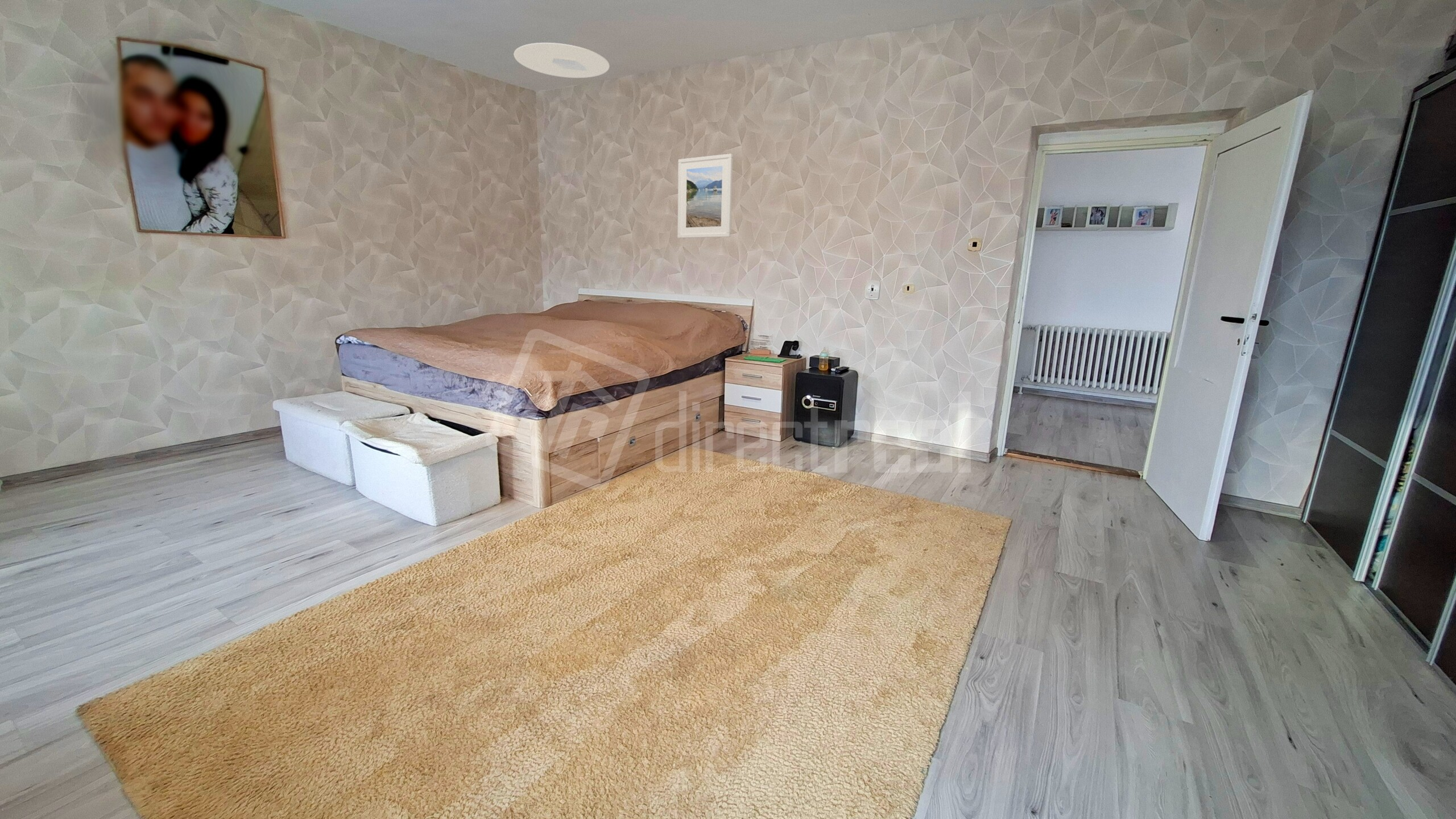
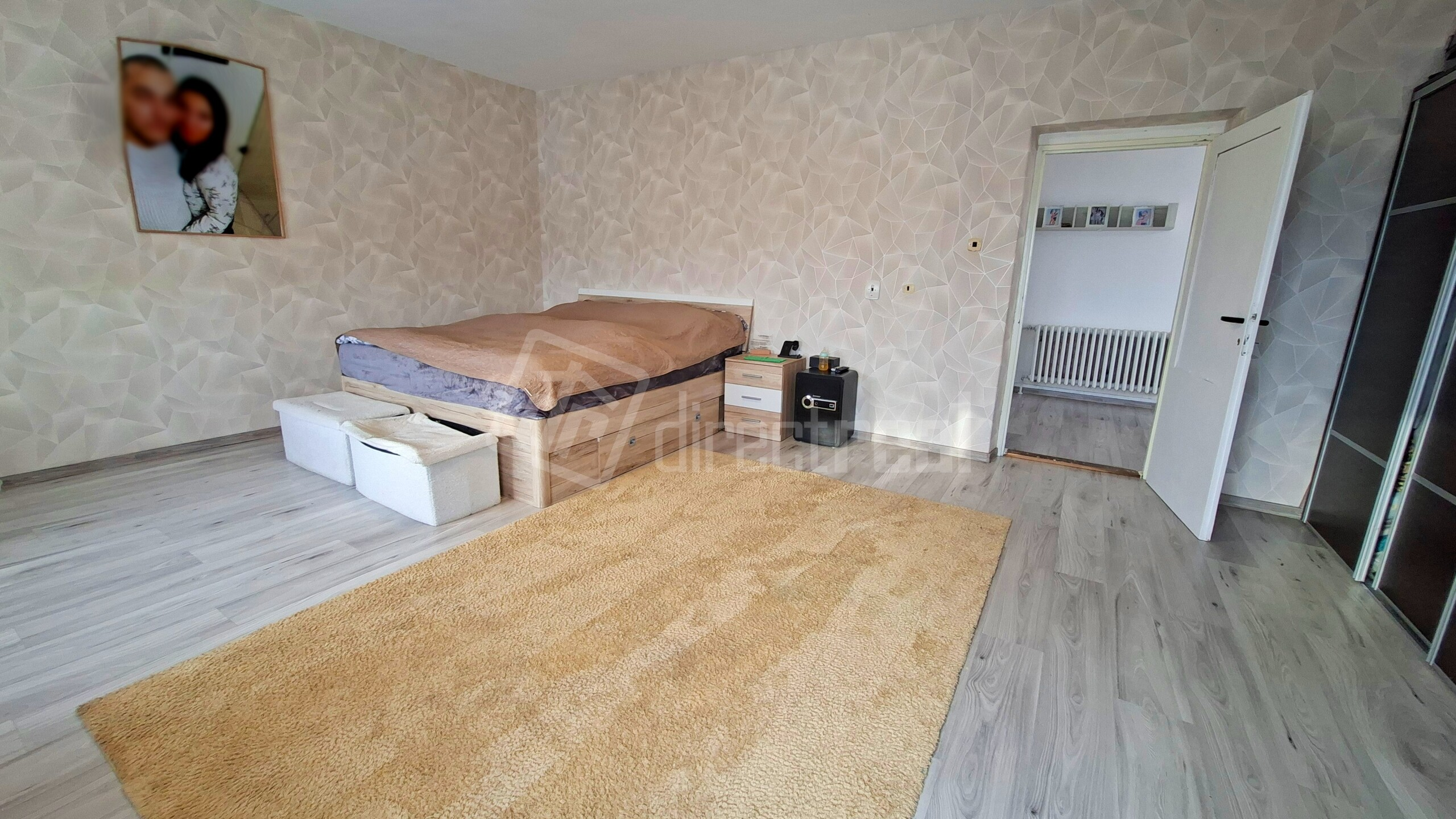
- ceiling light [514,42,610,78]
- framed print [677,153,733,239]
